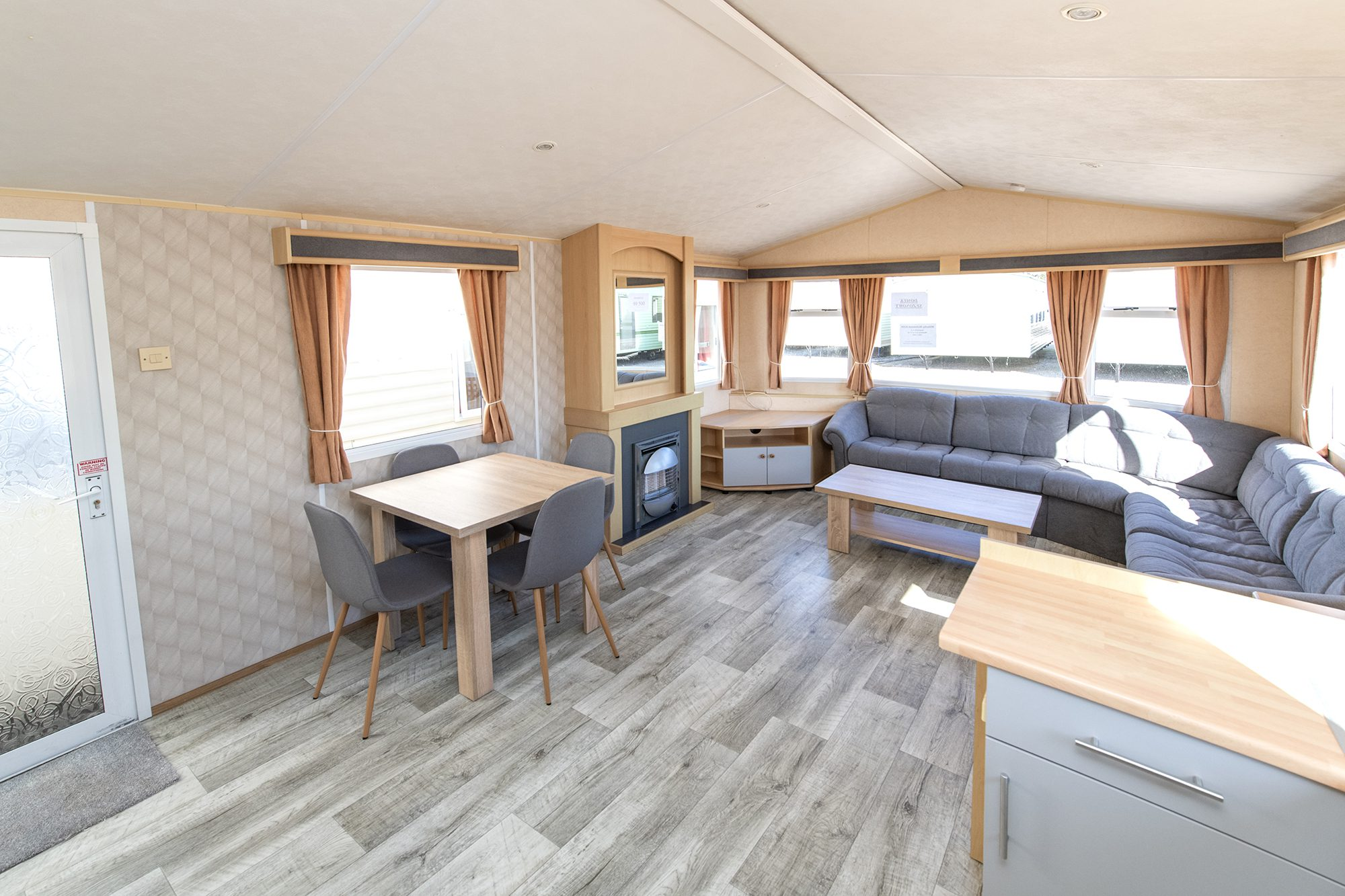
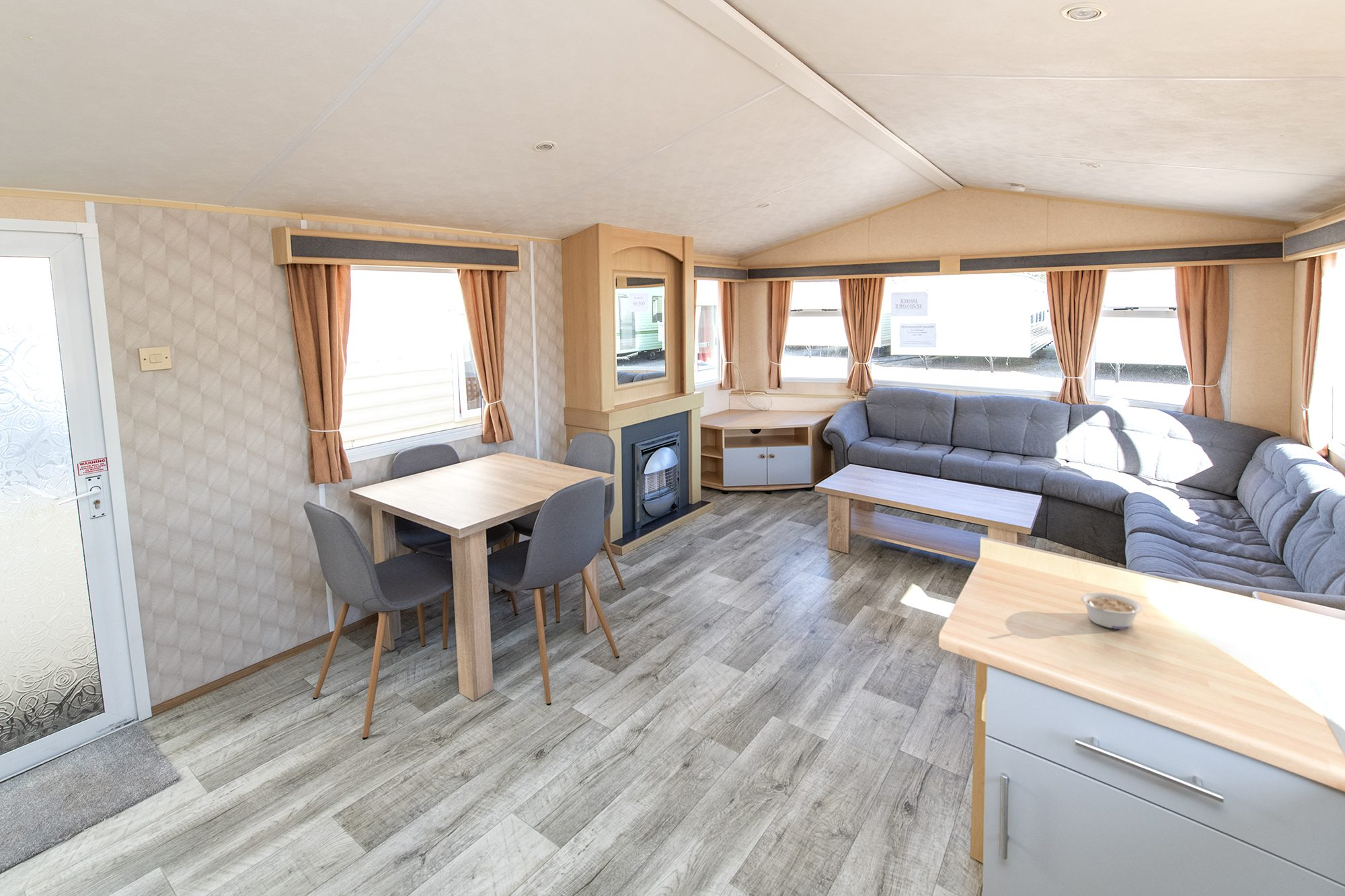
+ legume [1080,592,1143,630]
